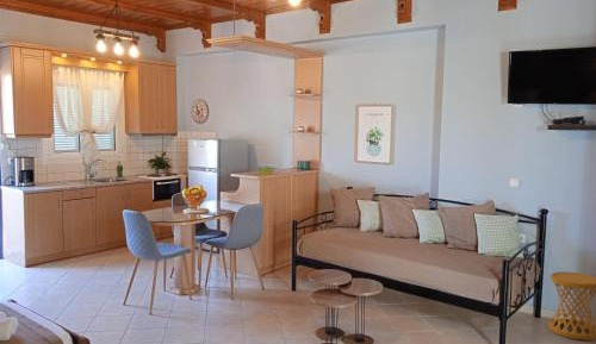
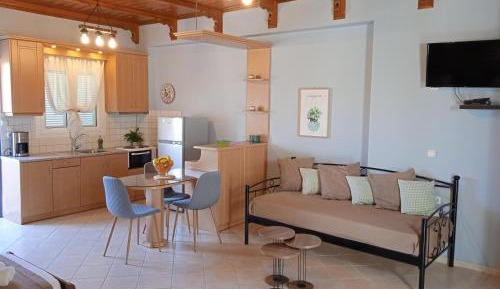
- side table [547,271,596,342]
